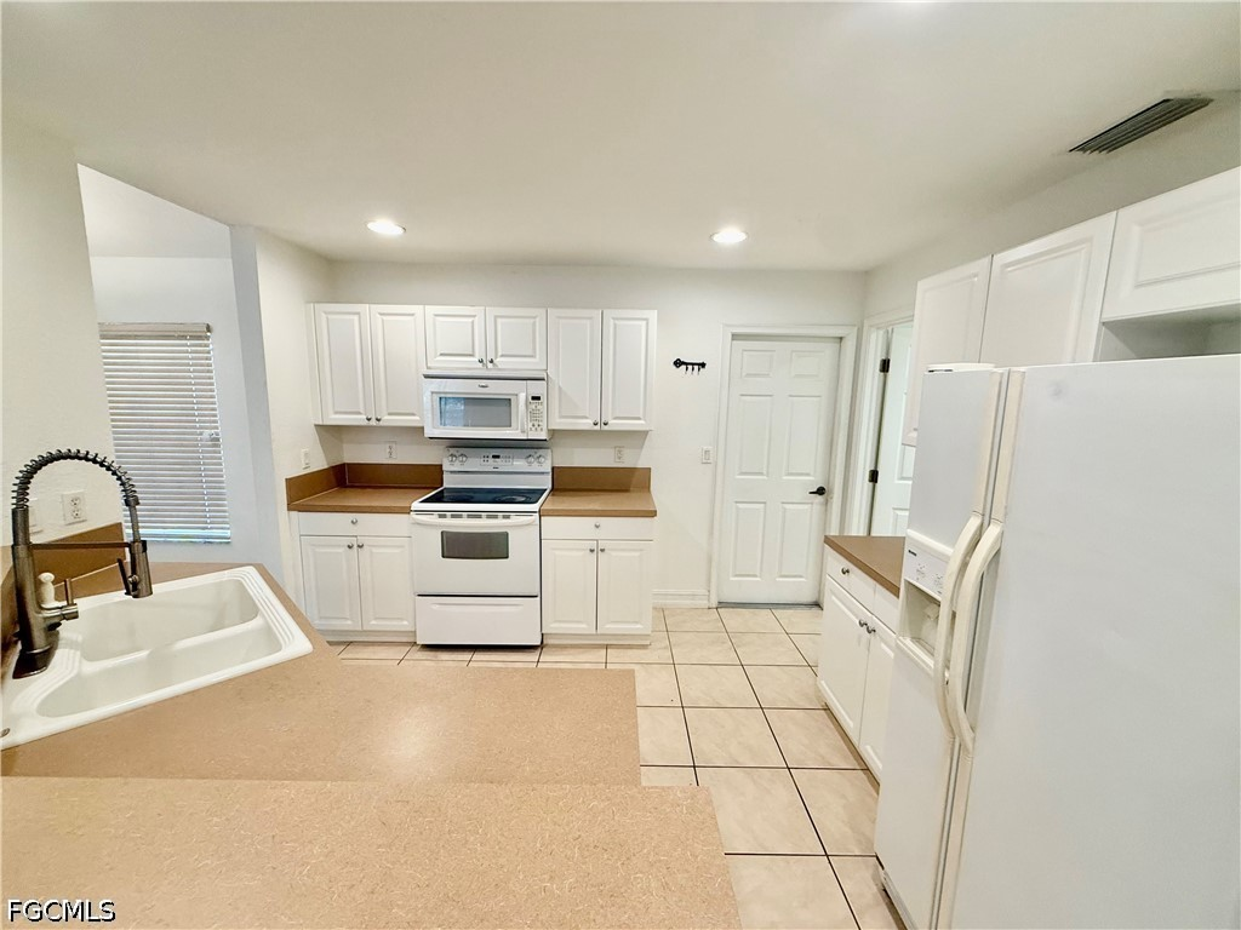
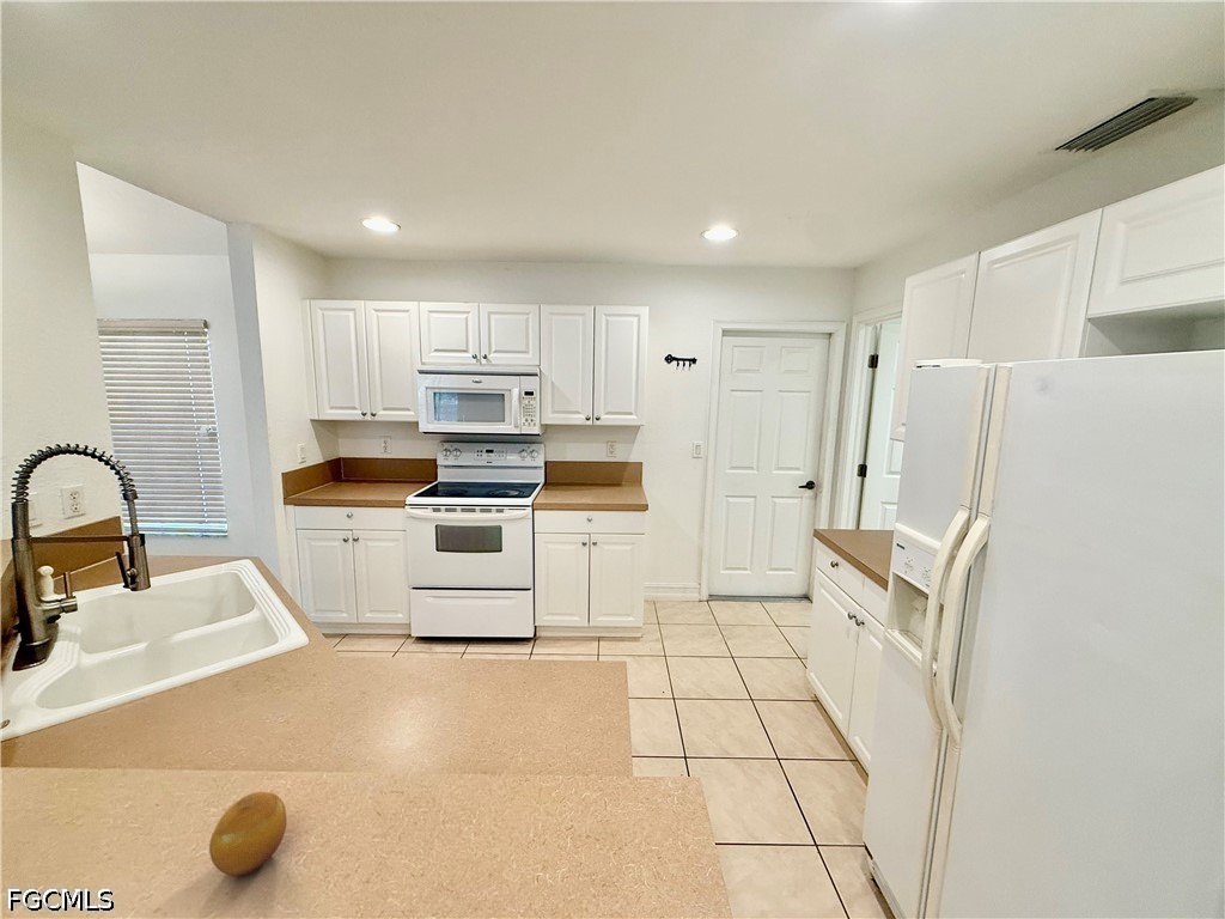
+ fruit [208,791,288,877]
